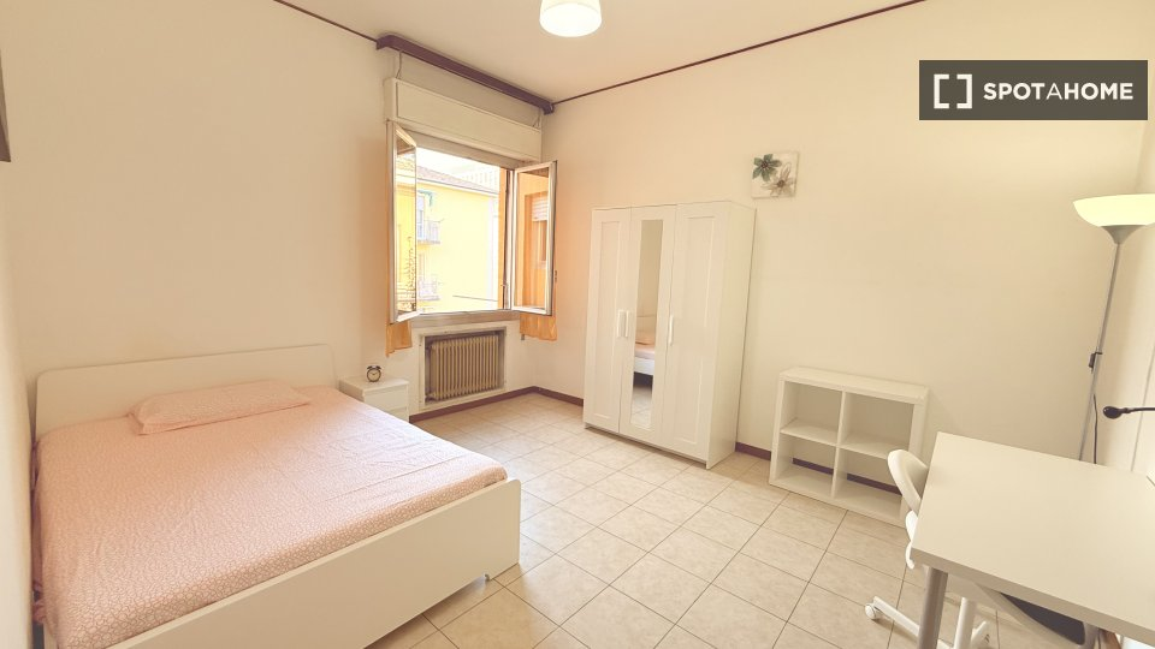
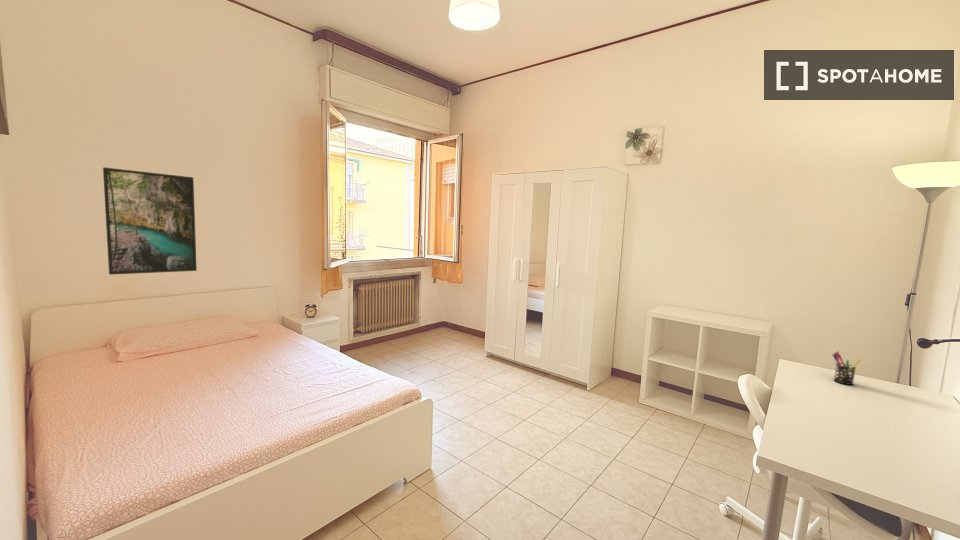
+ pen holder [832,350,863,386]
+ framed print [102,166,198,276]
